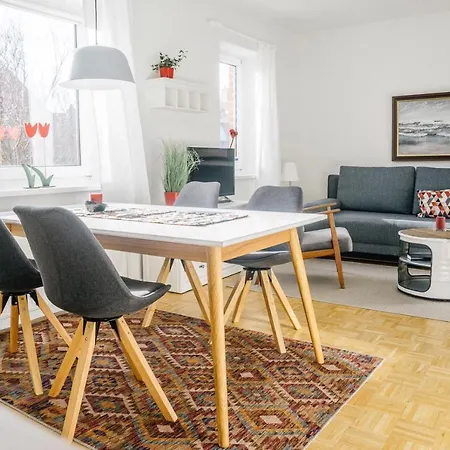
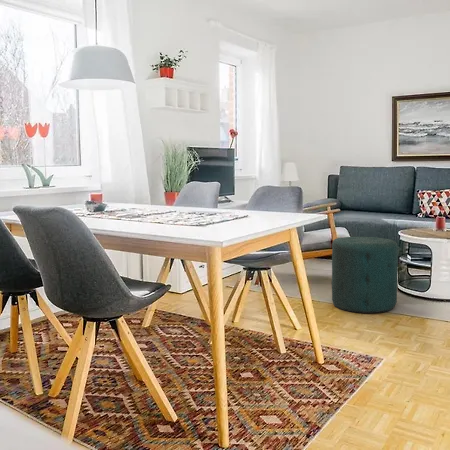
+ ottoman [331,236,399,314]
